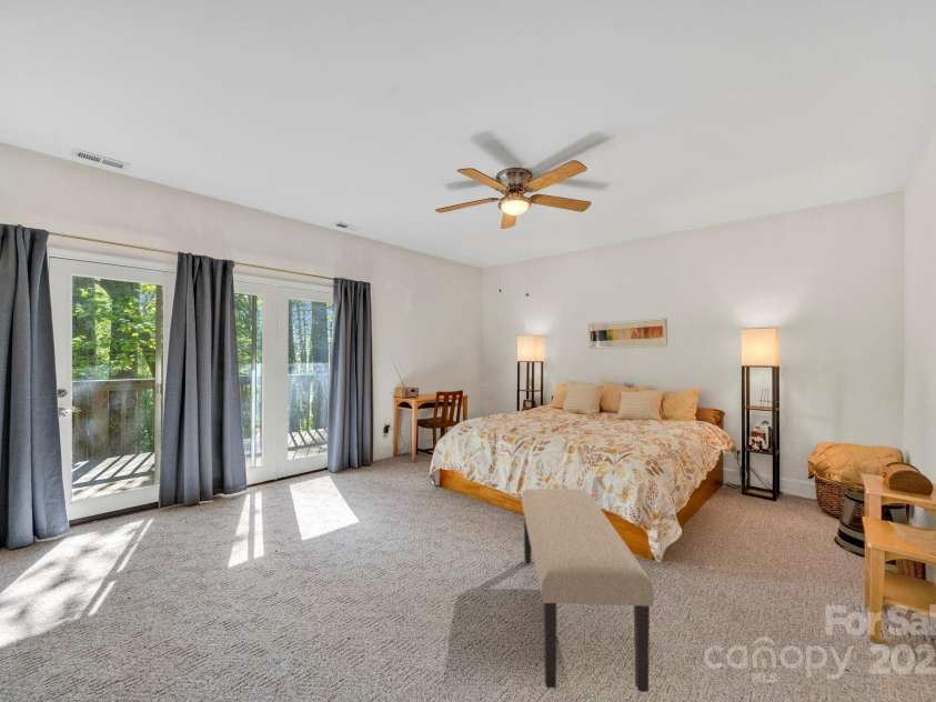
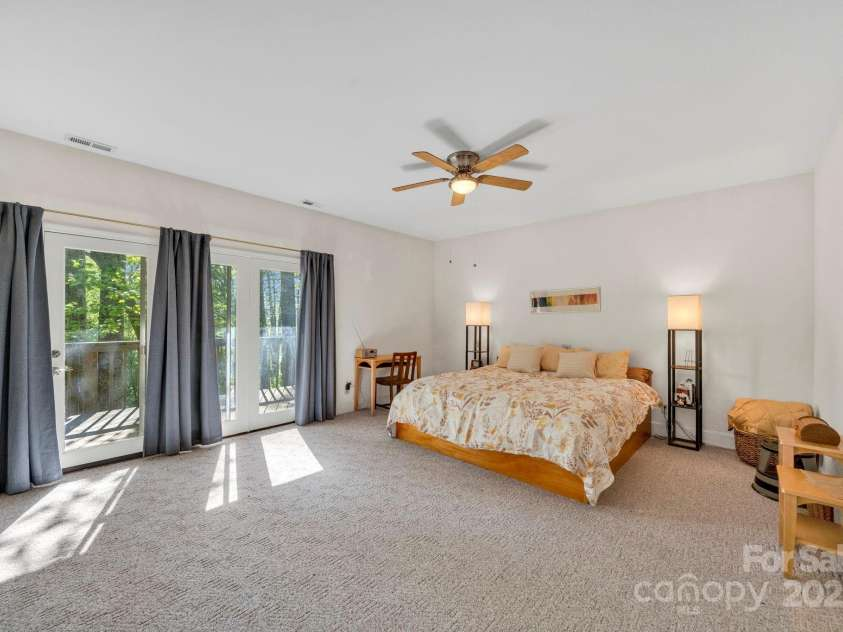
- bench [521,488,654,693]
